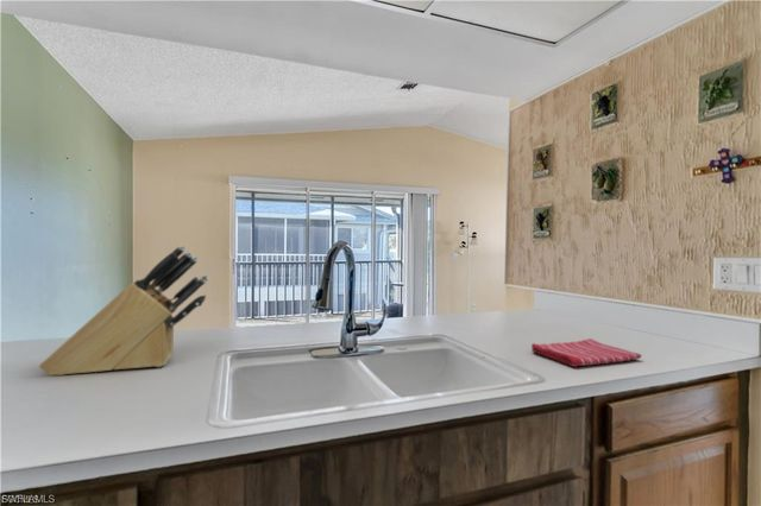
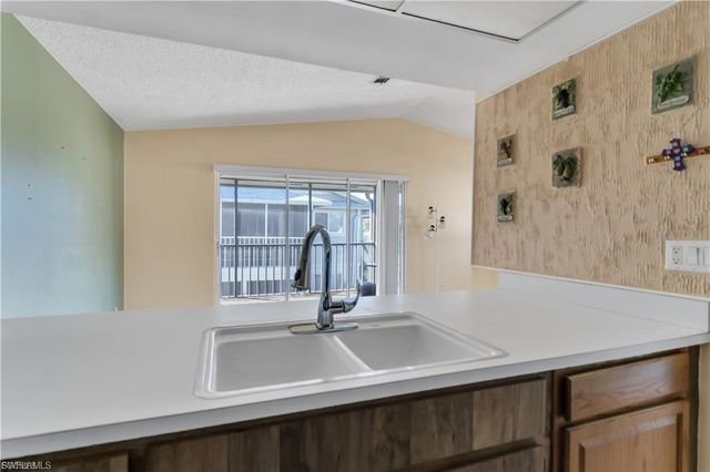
- knife block [38,245,210,377]
- dish towel [530,337,642,368]
